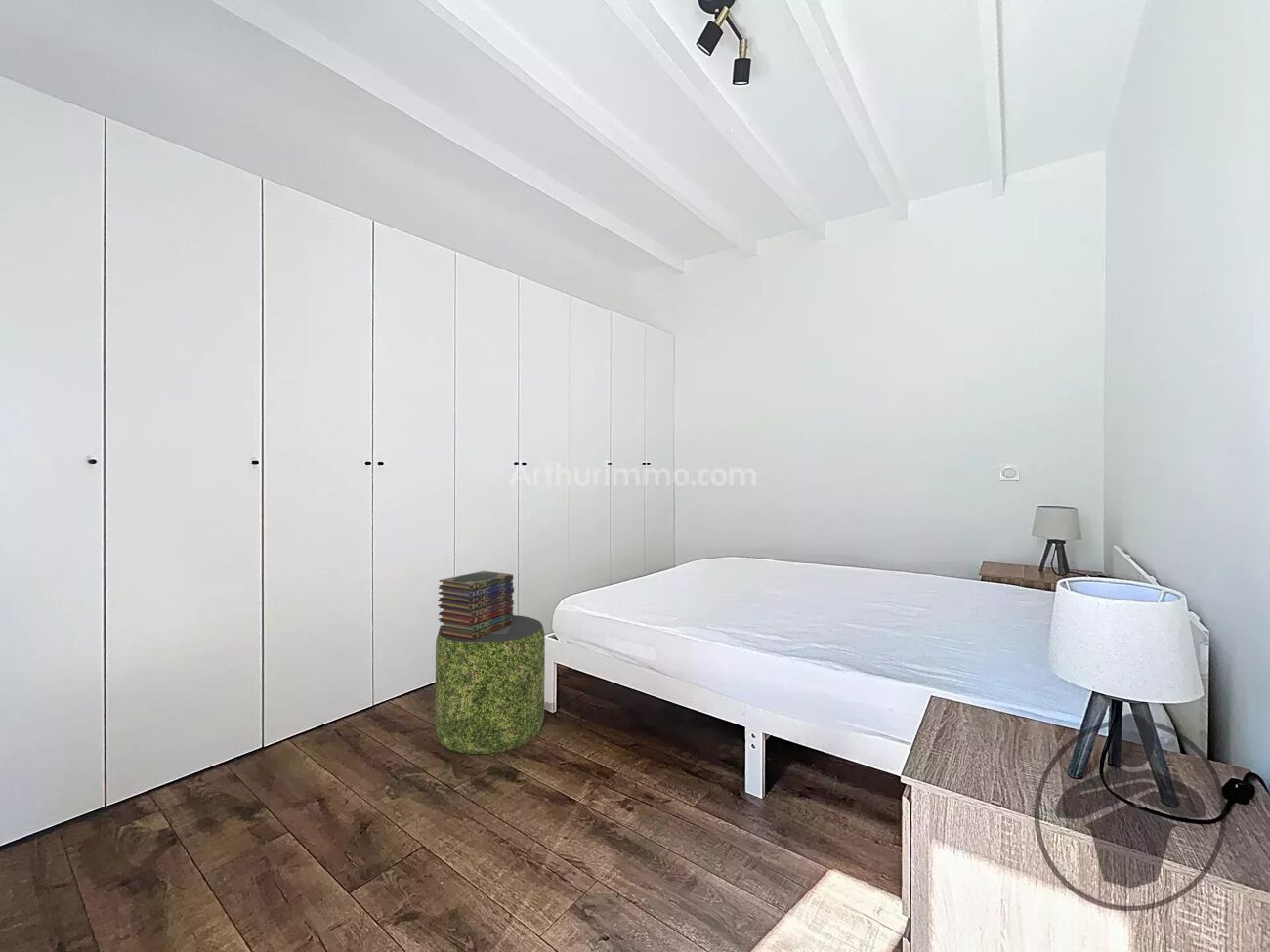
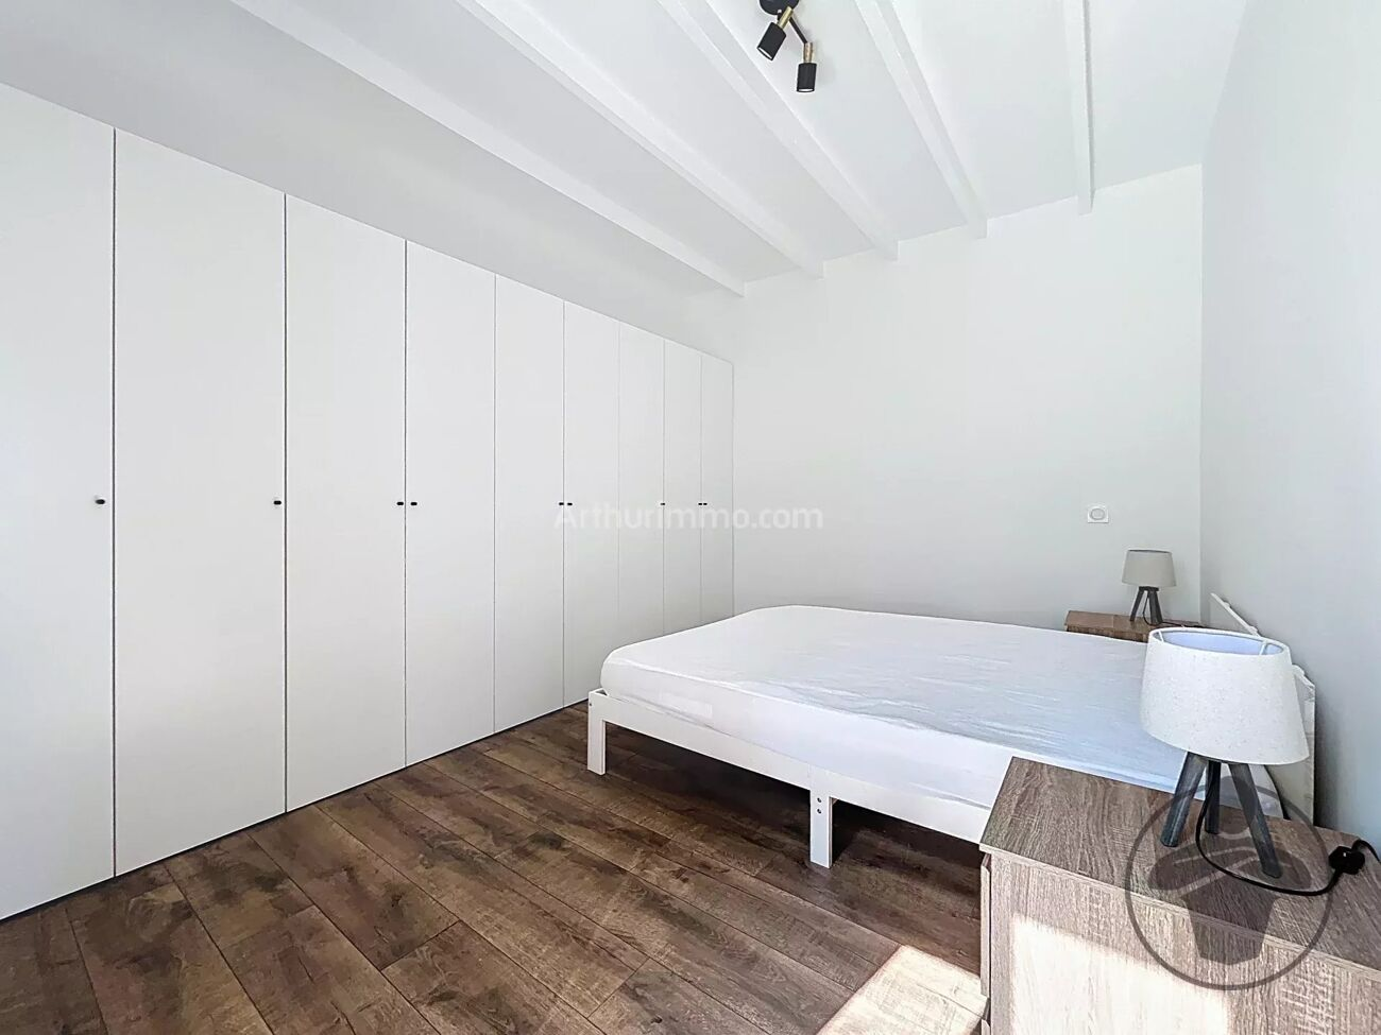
- pouf [434,614,546,755]
- book stack [437,570,515,640]
